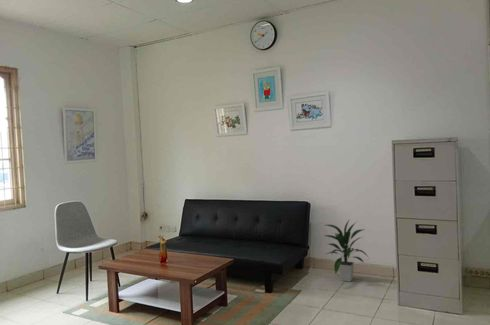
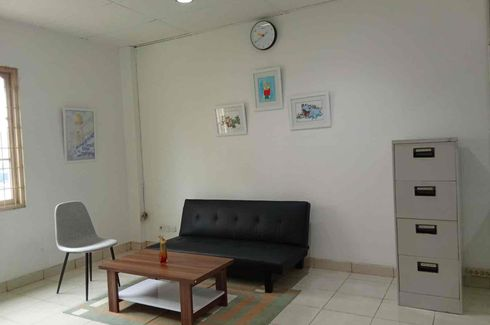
- indoor plant [324,219,369,283]
